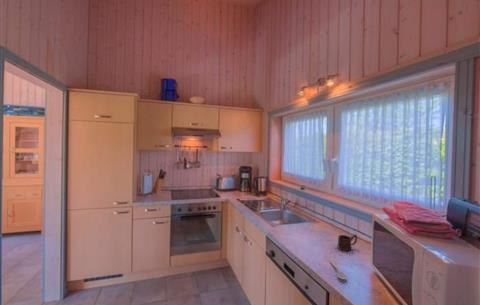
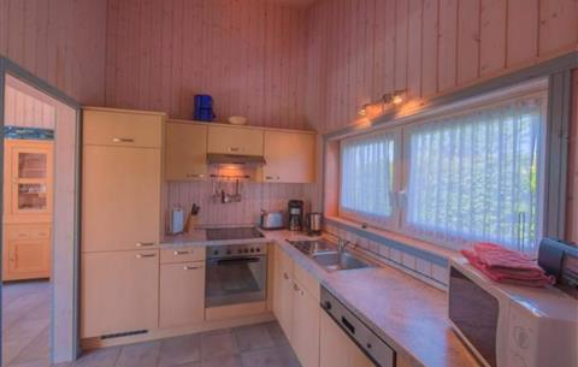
- mug [337,233,358,252]
- spoon [329,260,348,281]
